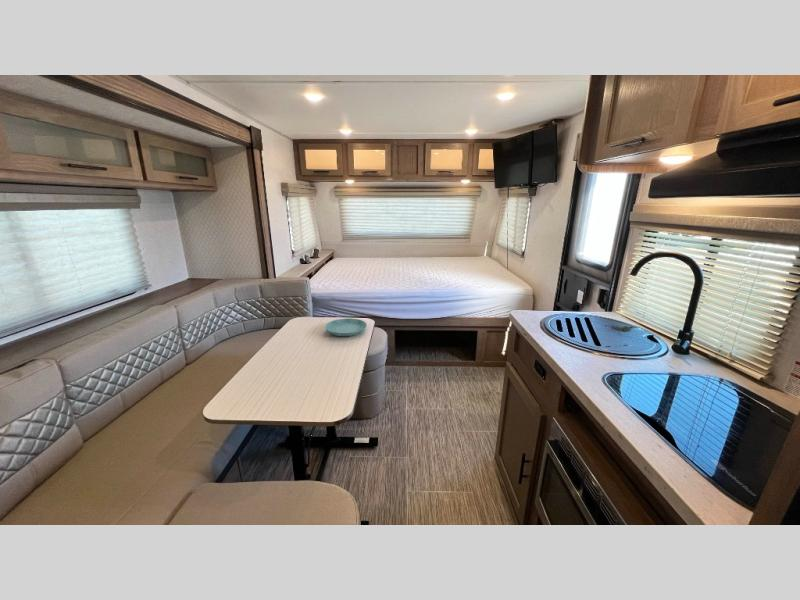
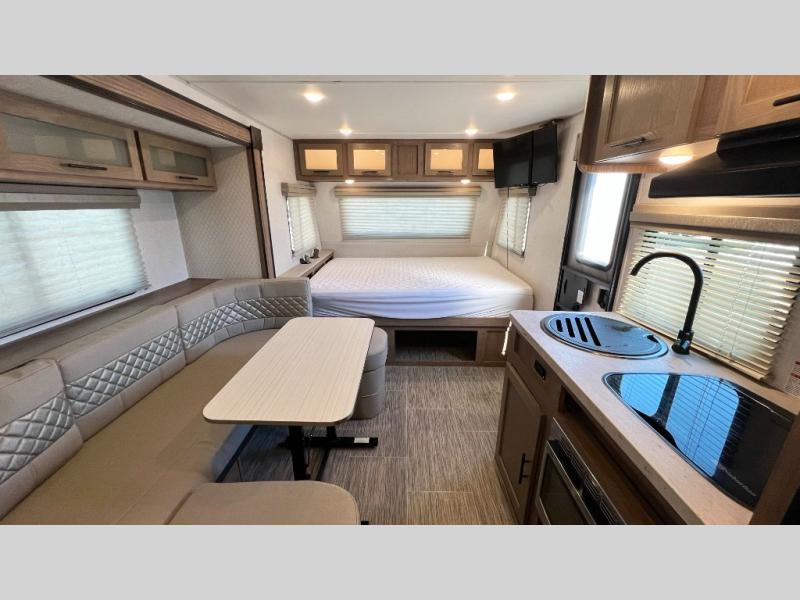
- saucer [324,317,368,337]
